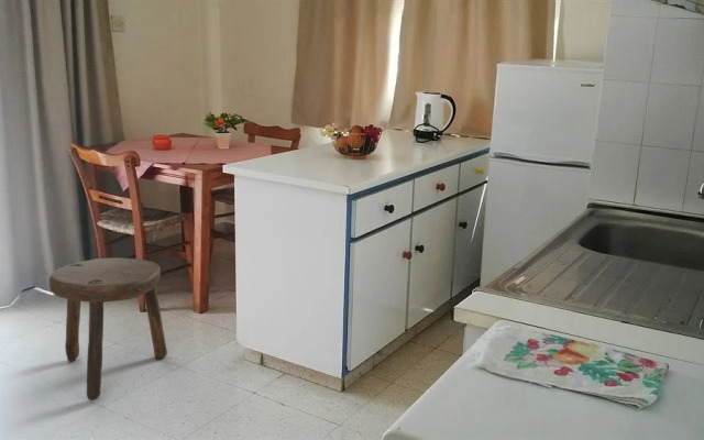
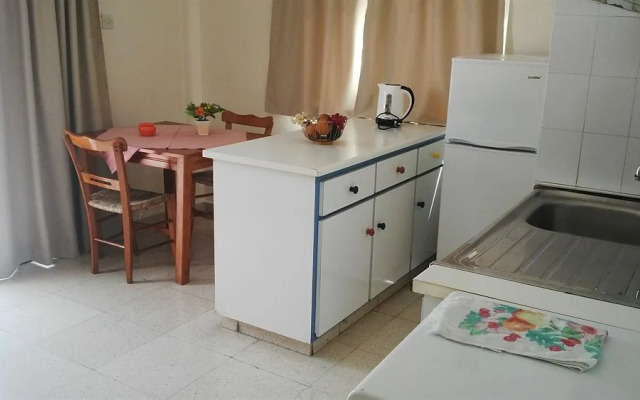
- stool [48,256,168,402]
